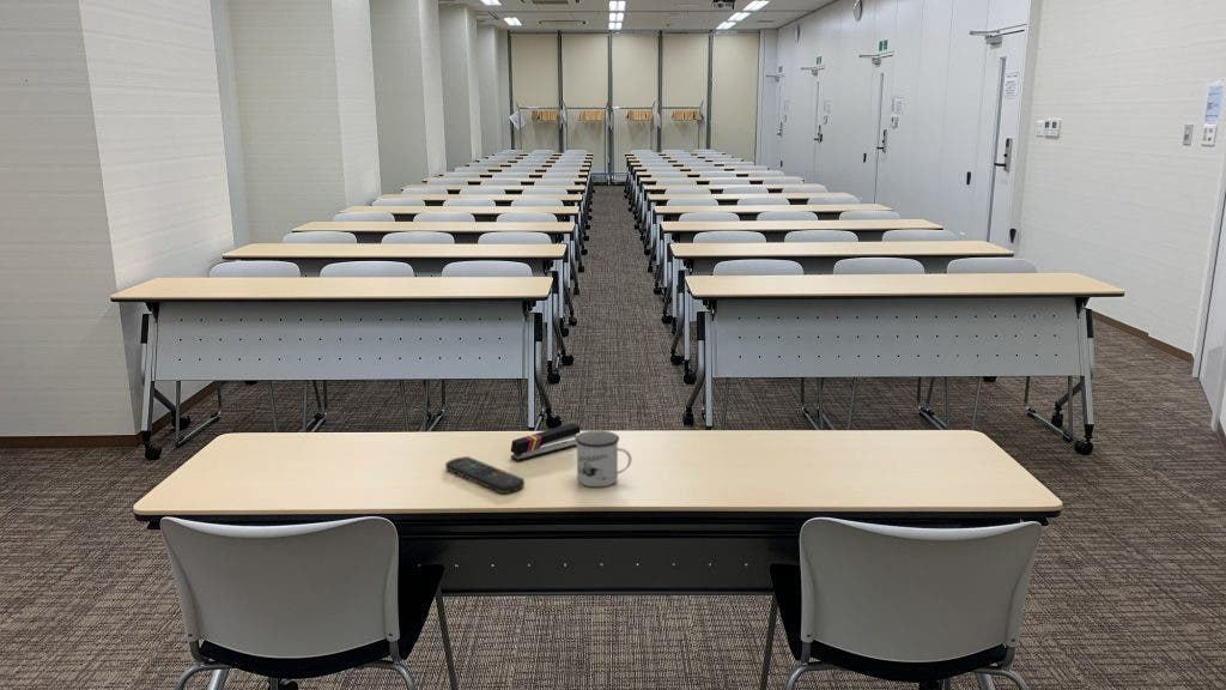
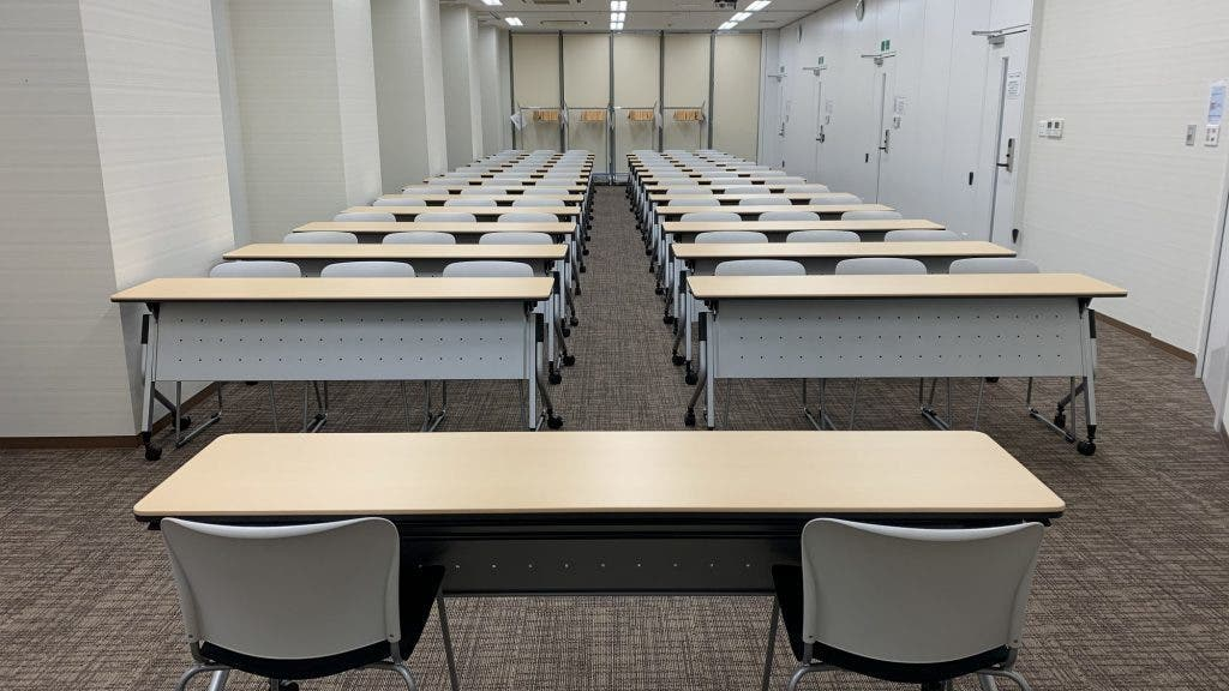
- mug [573,430,632,488]
- remote control [444,455,526,495]
- stapler [510,422,581,462]
